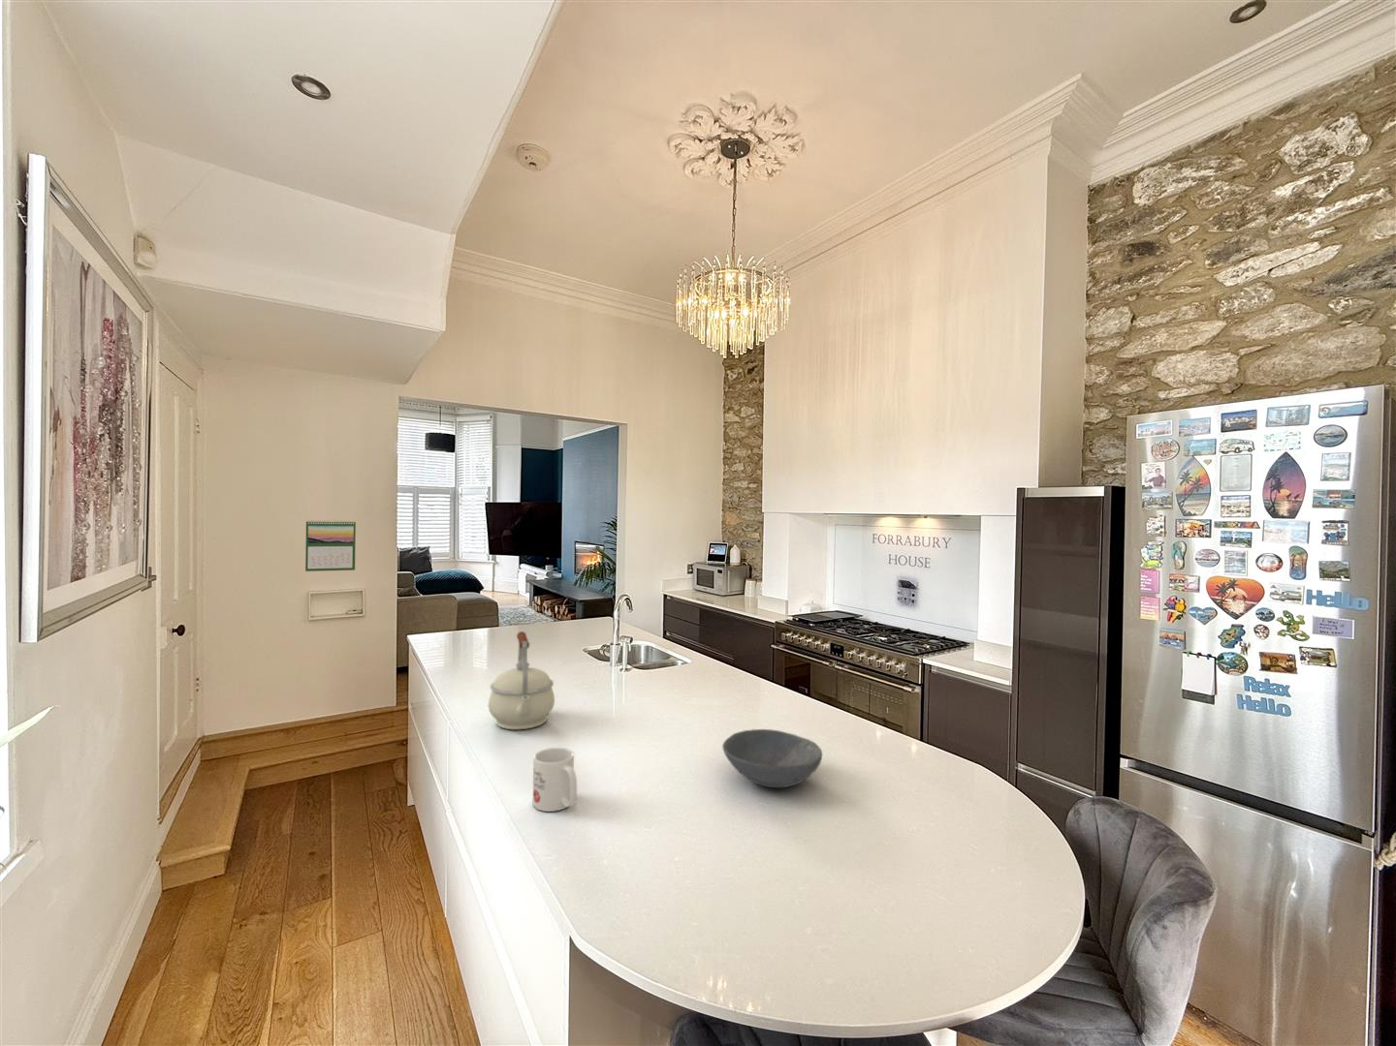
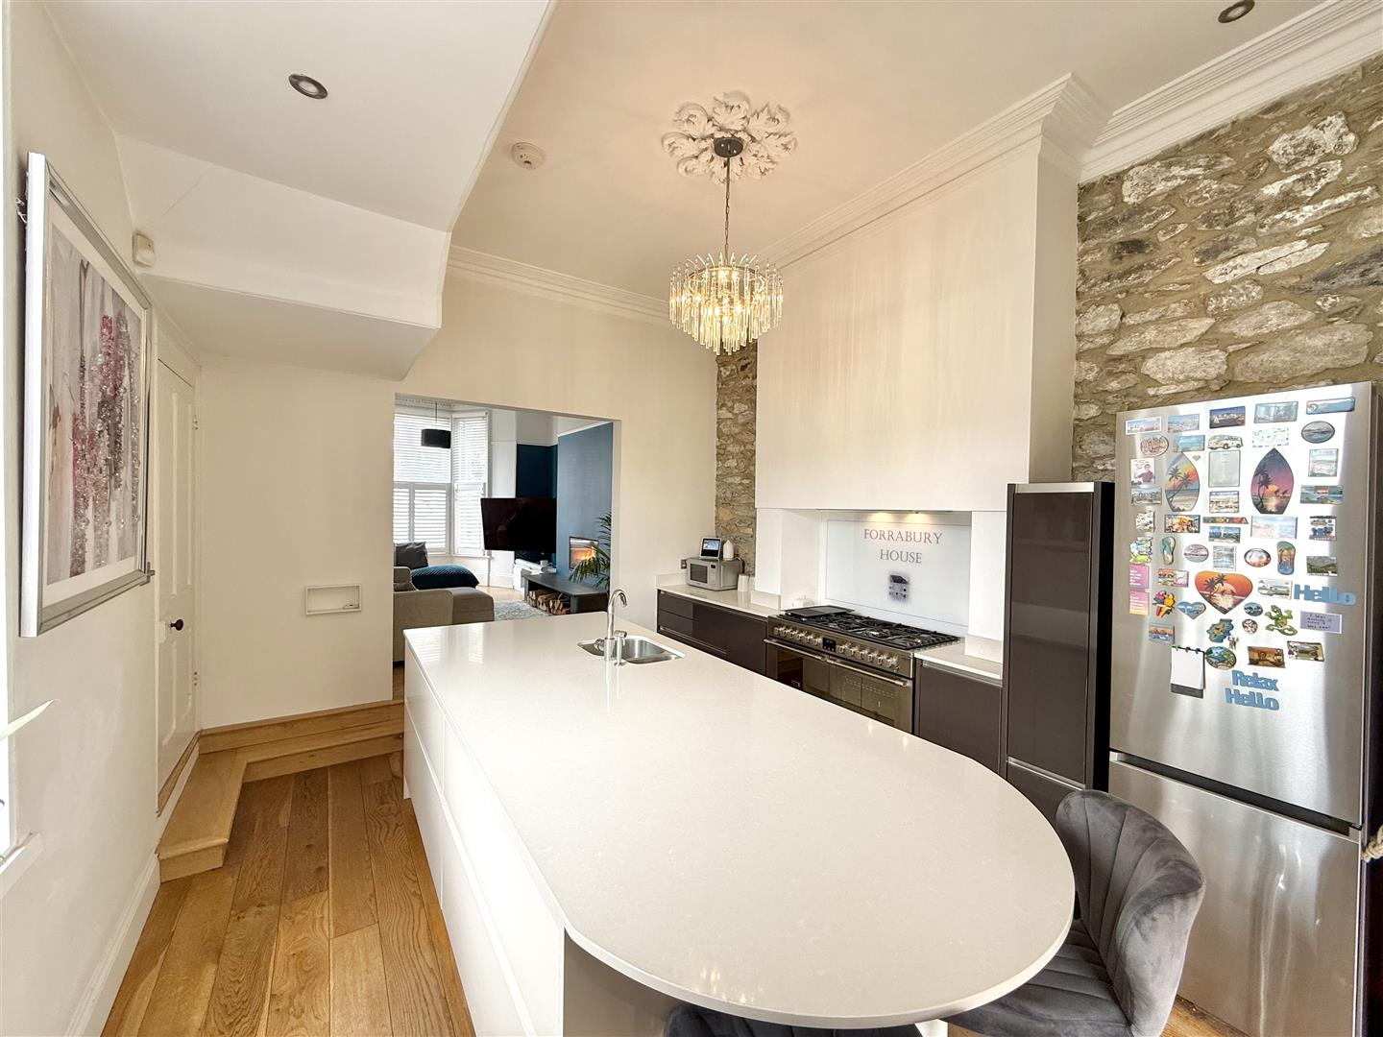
- calendar [304,519,357,572]
- mug [532,747,578,813]
- kettle [488,631,555,731]
- bowl [721,728,823,789]
